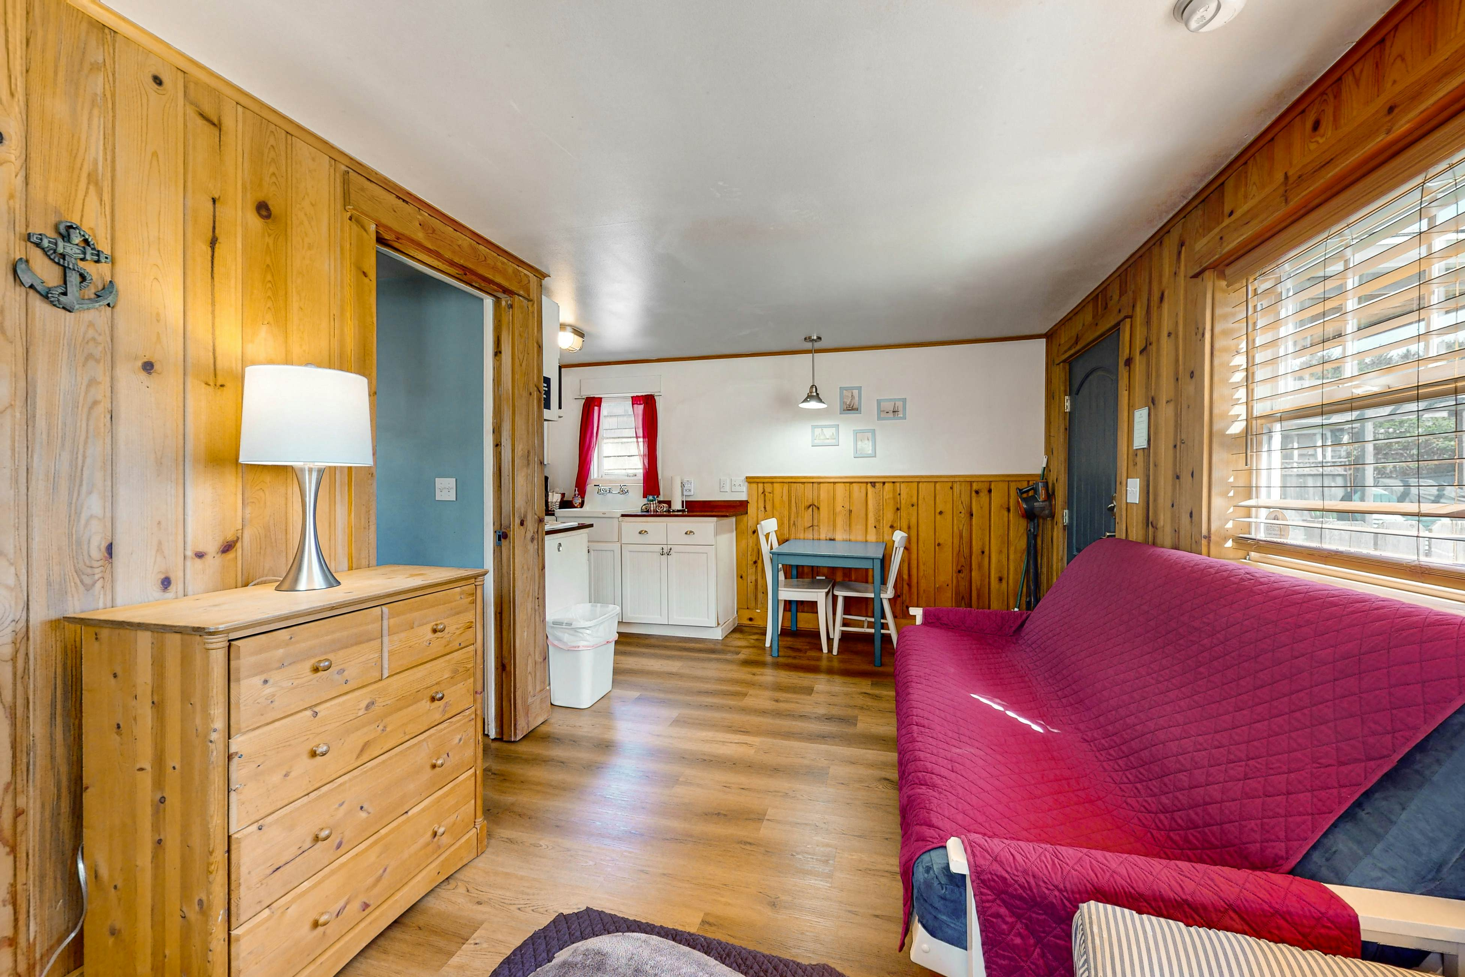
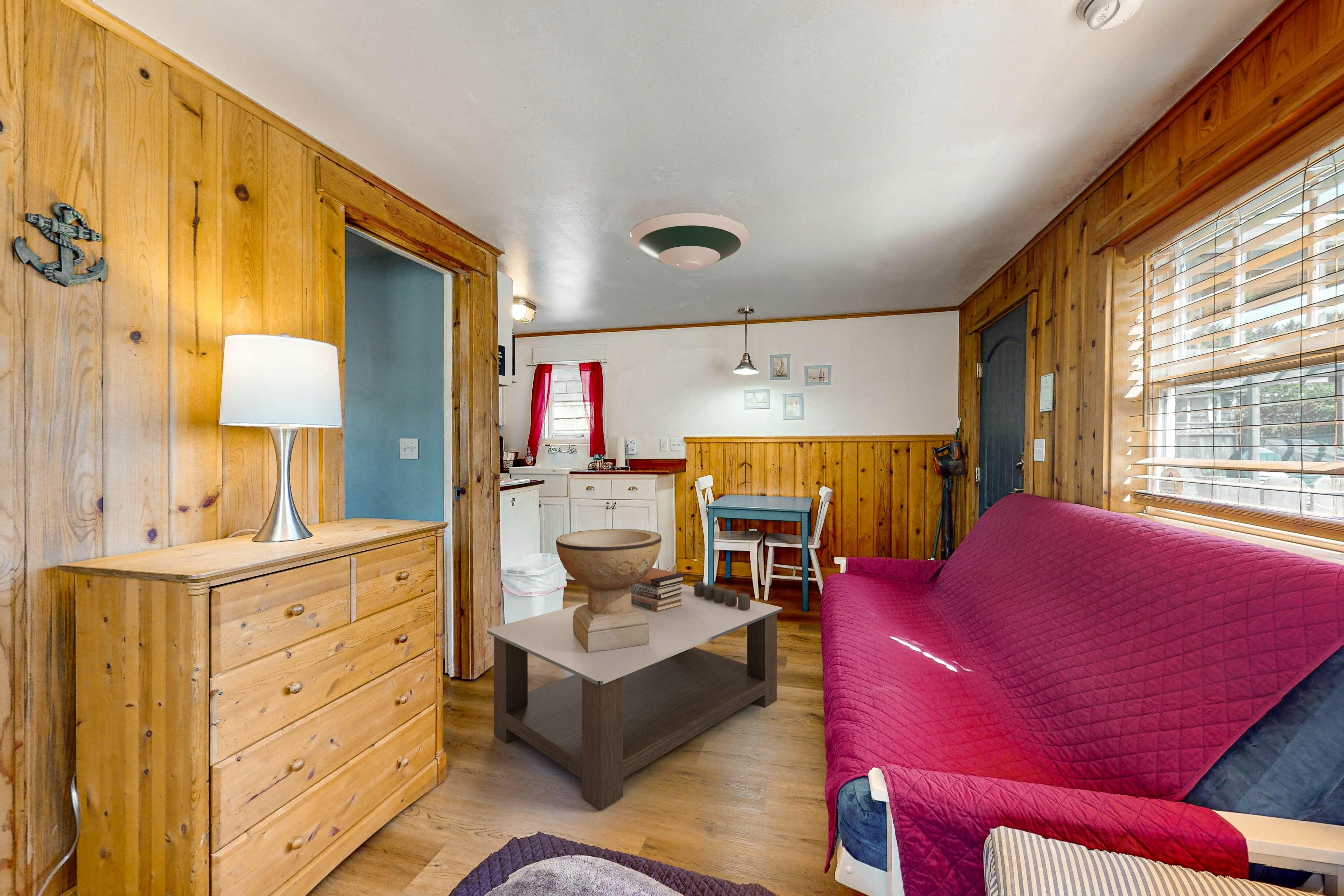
+ book stack [631,567,686,612]
+ decorative bowl [556,529,662,653]
+ coffee table [487,584,783,810]
+ candle [694,581,750,611]
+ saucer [629,212,750,270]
